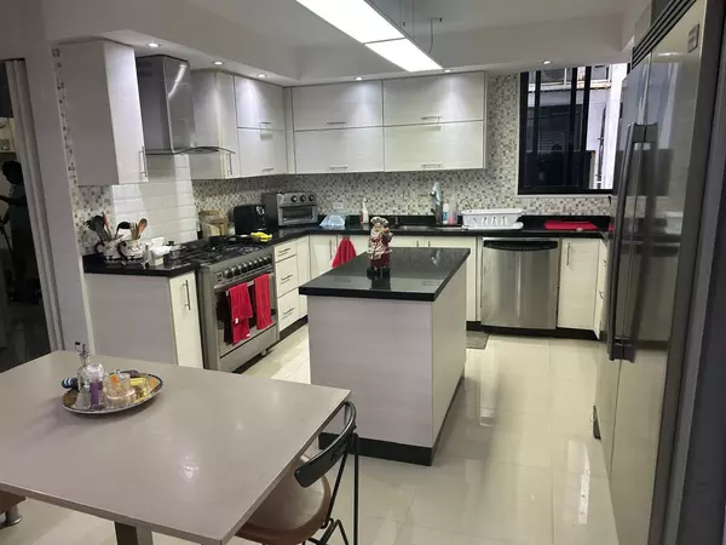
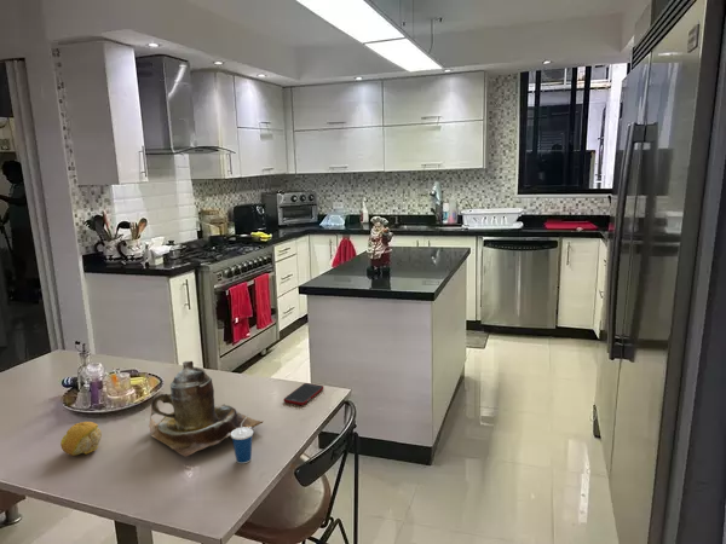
+ teapot [148,360,265,458]
+ cell phone [283,382,324,406]
+ fruit [59,421,103,457]
+ cup [231,413,254,464]
